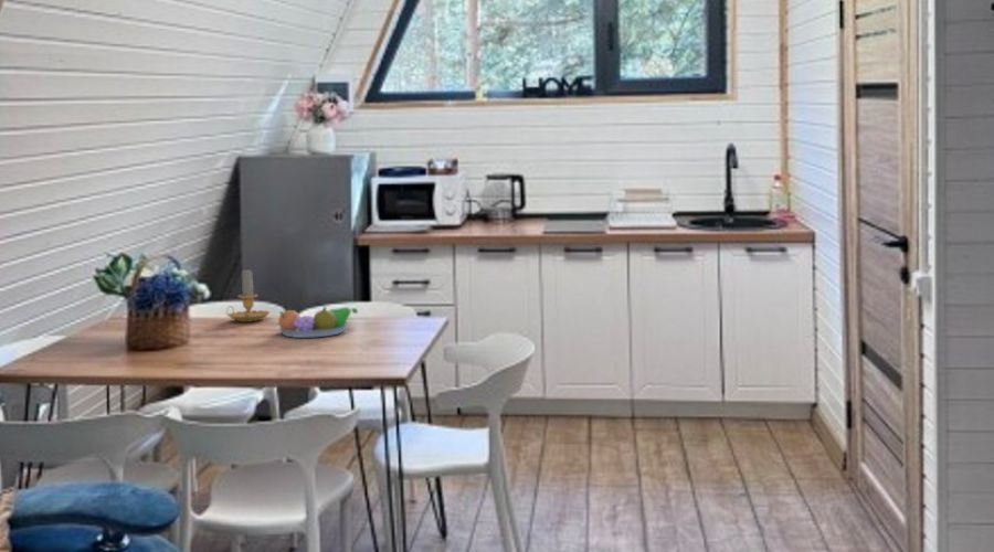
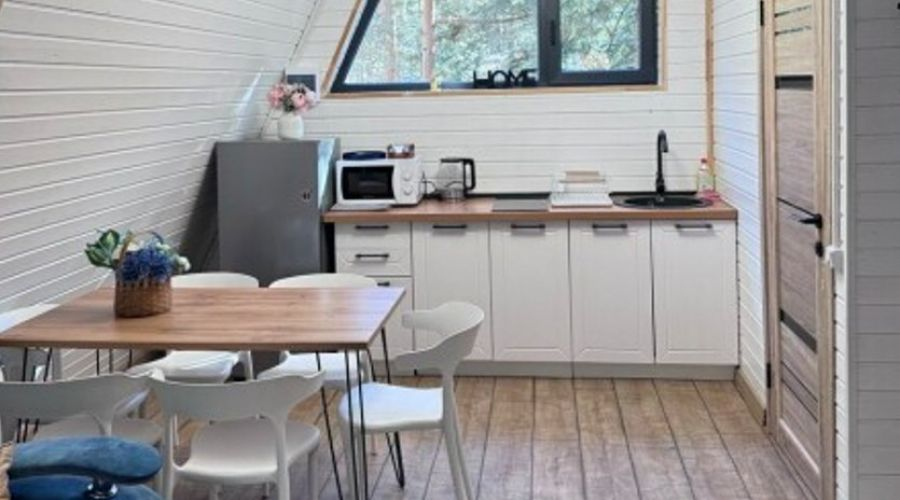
- candle [225,268,271,323]
- fruit bowl [275,305,359,339]
